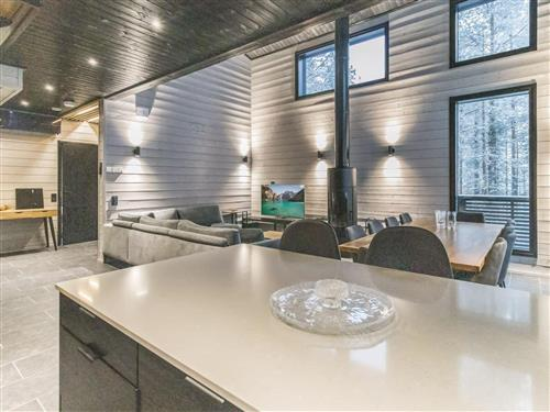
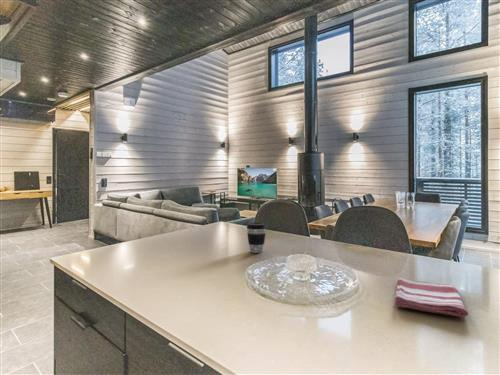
+ dish towel [394,277,469,318]
+ coffee cup [246,222,267,254]
